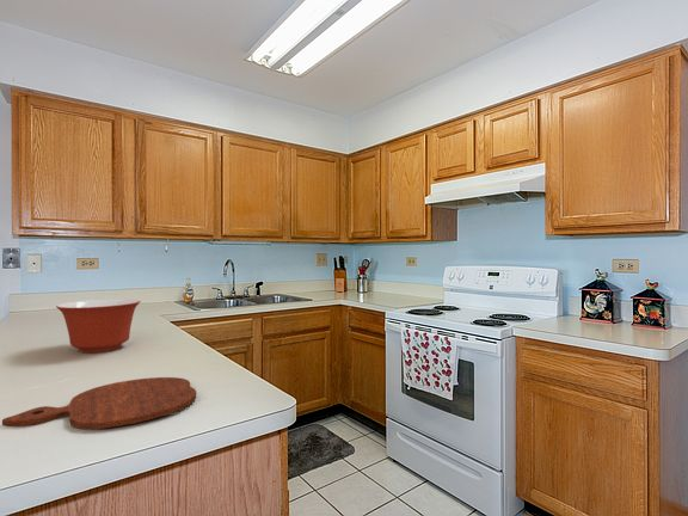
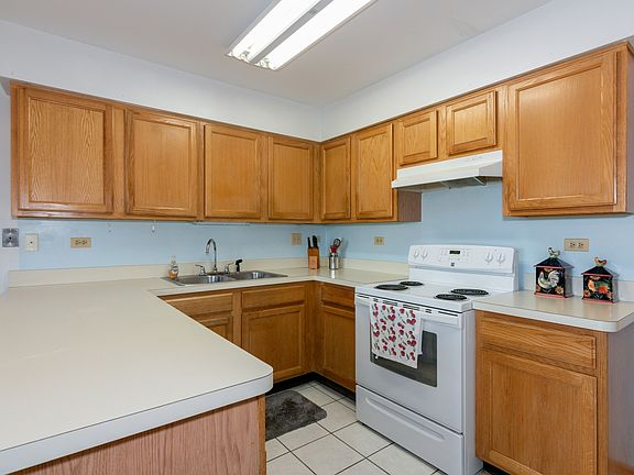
- cutting board [1,376,197,430]
- mixing bowl [55,297,142,354]
